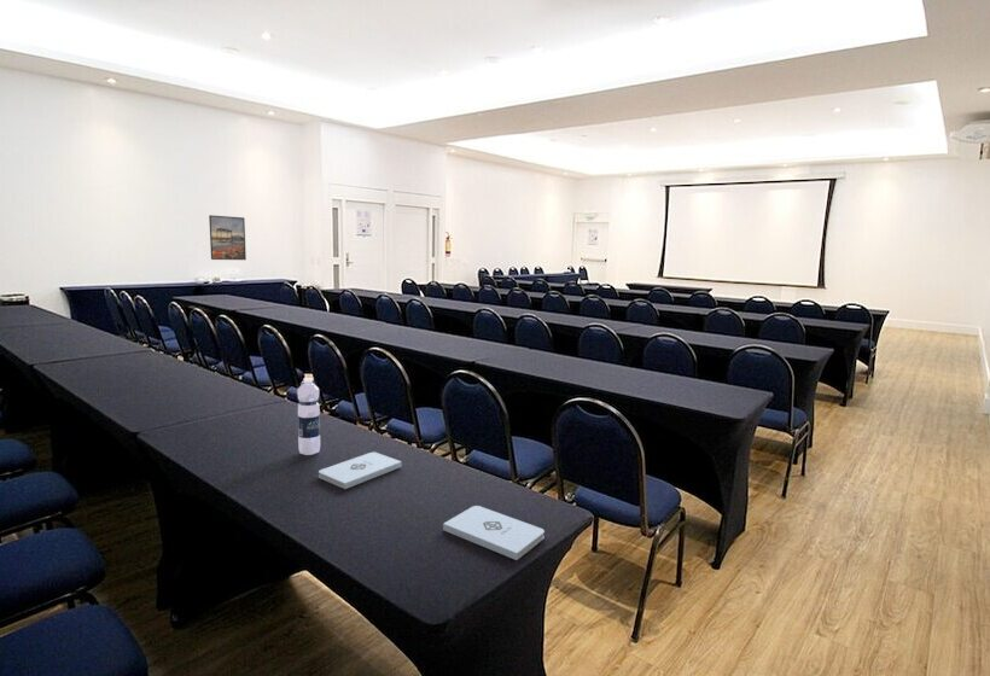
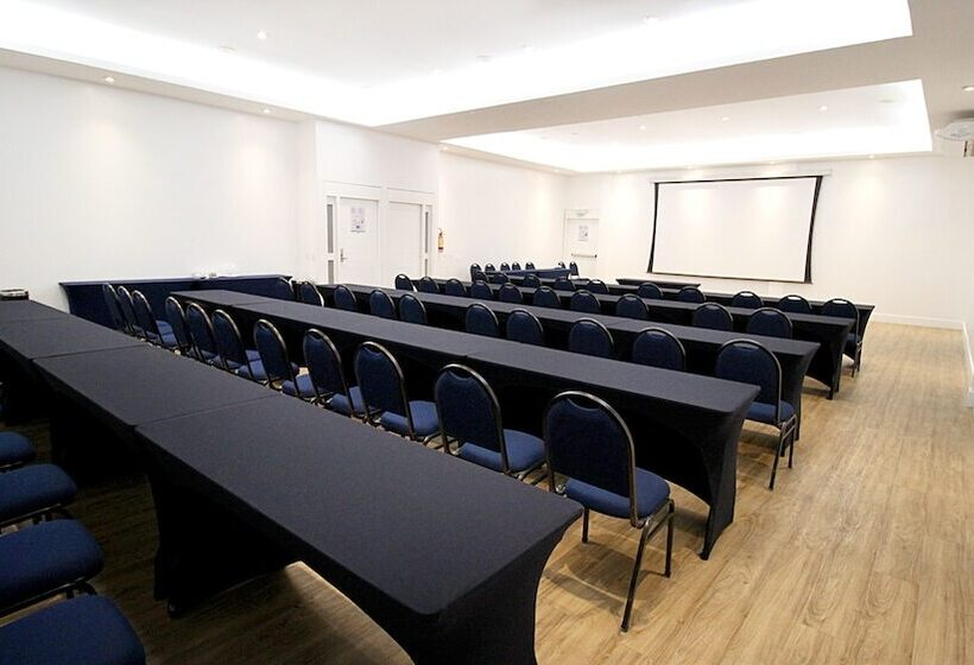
- notepad [442,505,546,561]
- notepad [318,451,403,490]
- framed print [208,214,248,261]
- water bottle [296,377,321,456]
